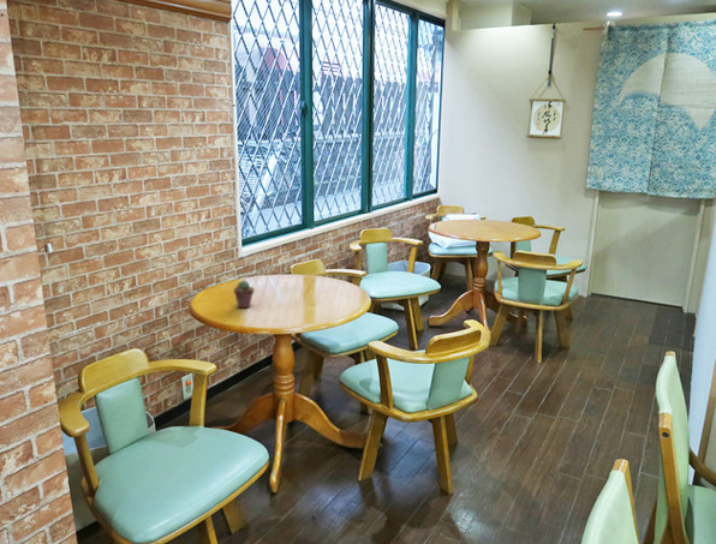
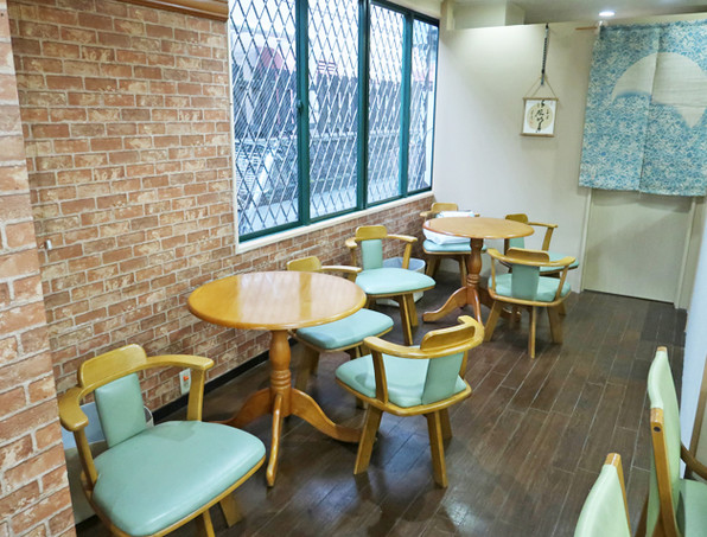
- potted succulent [233,279,256,310]
